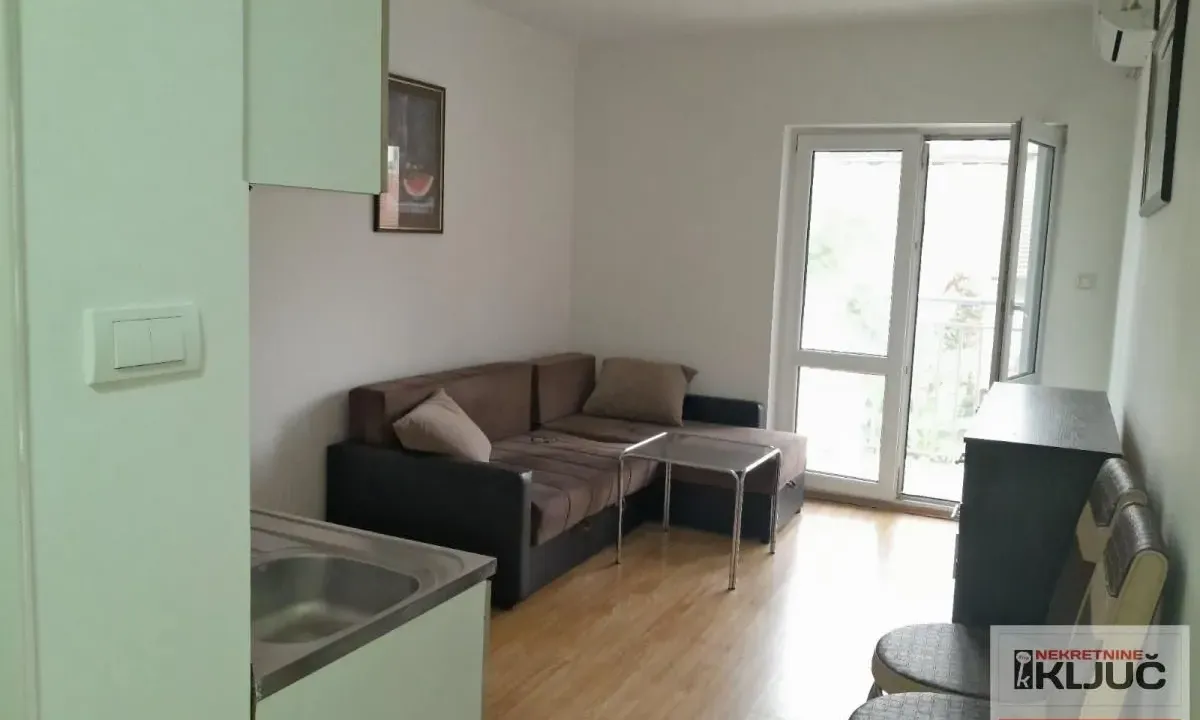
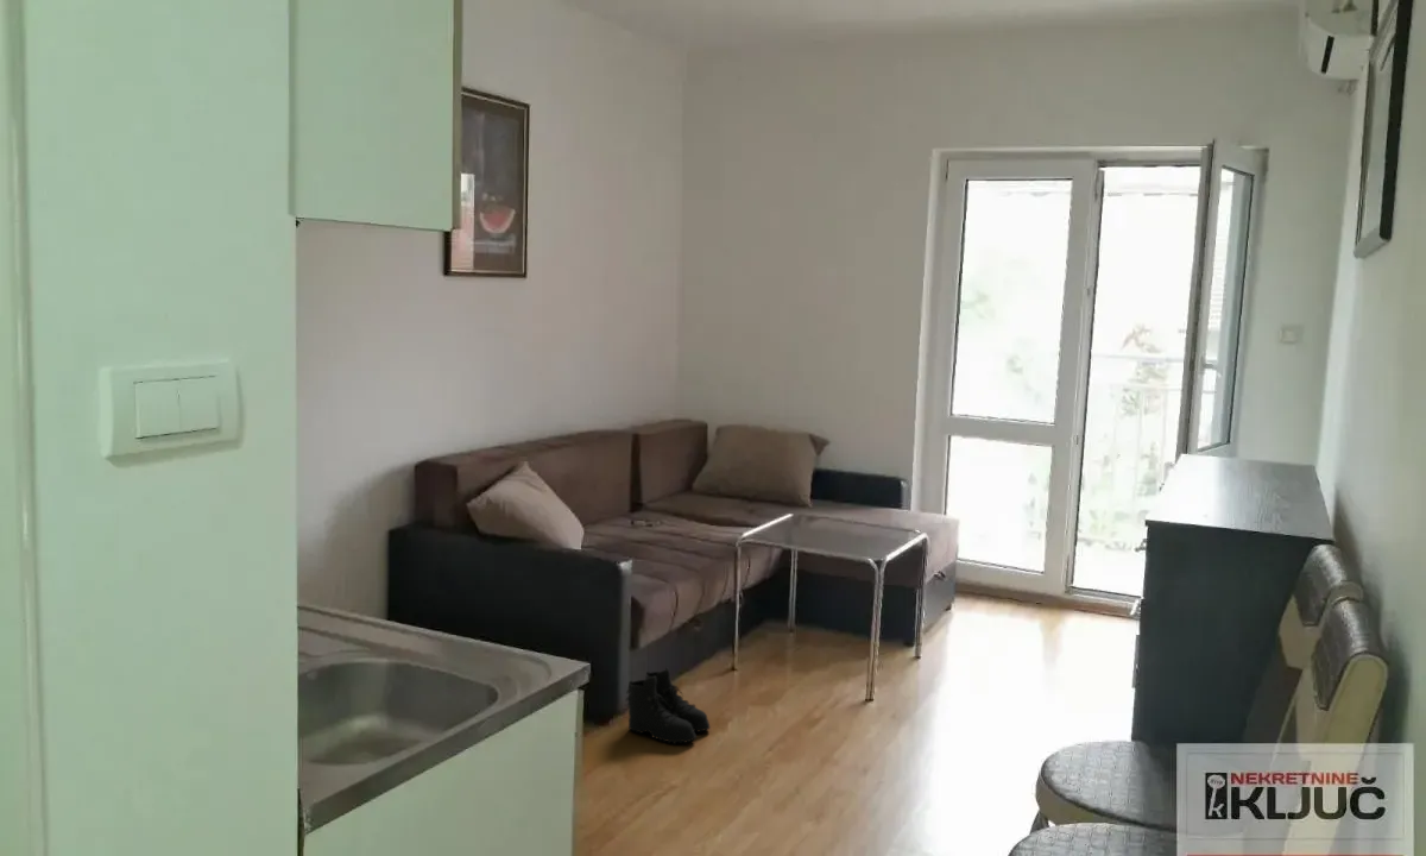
+ boots [625,667,711,745]
